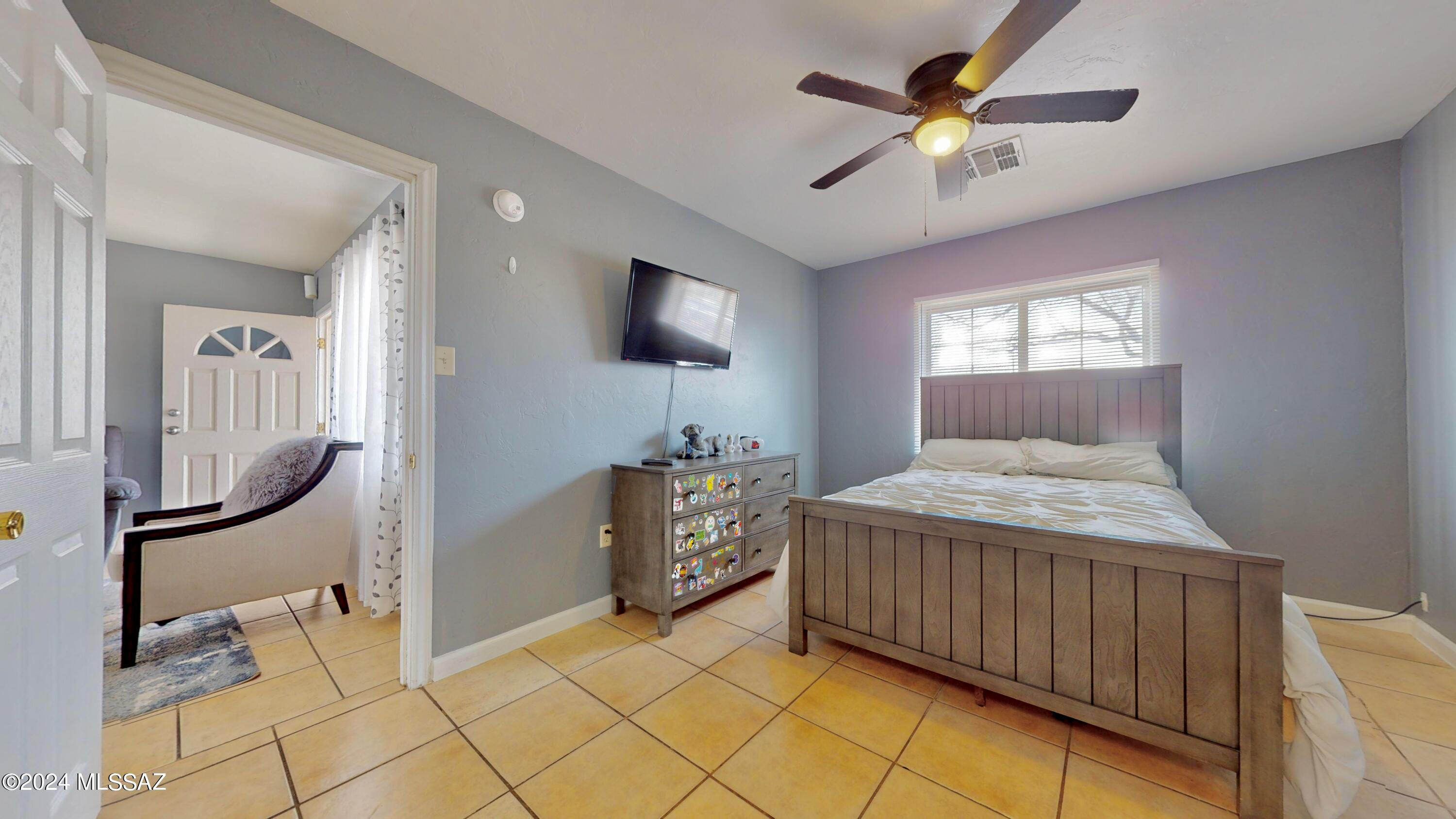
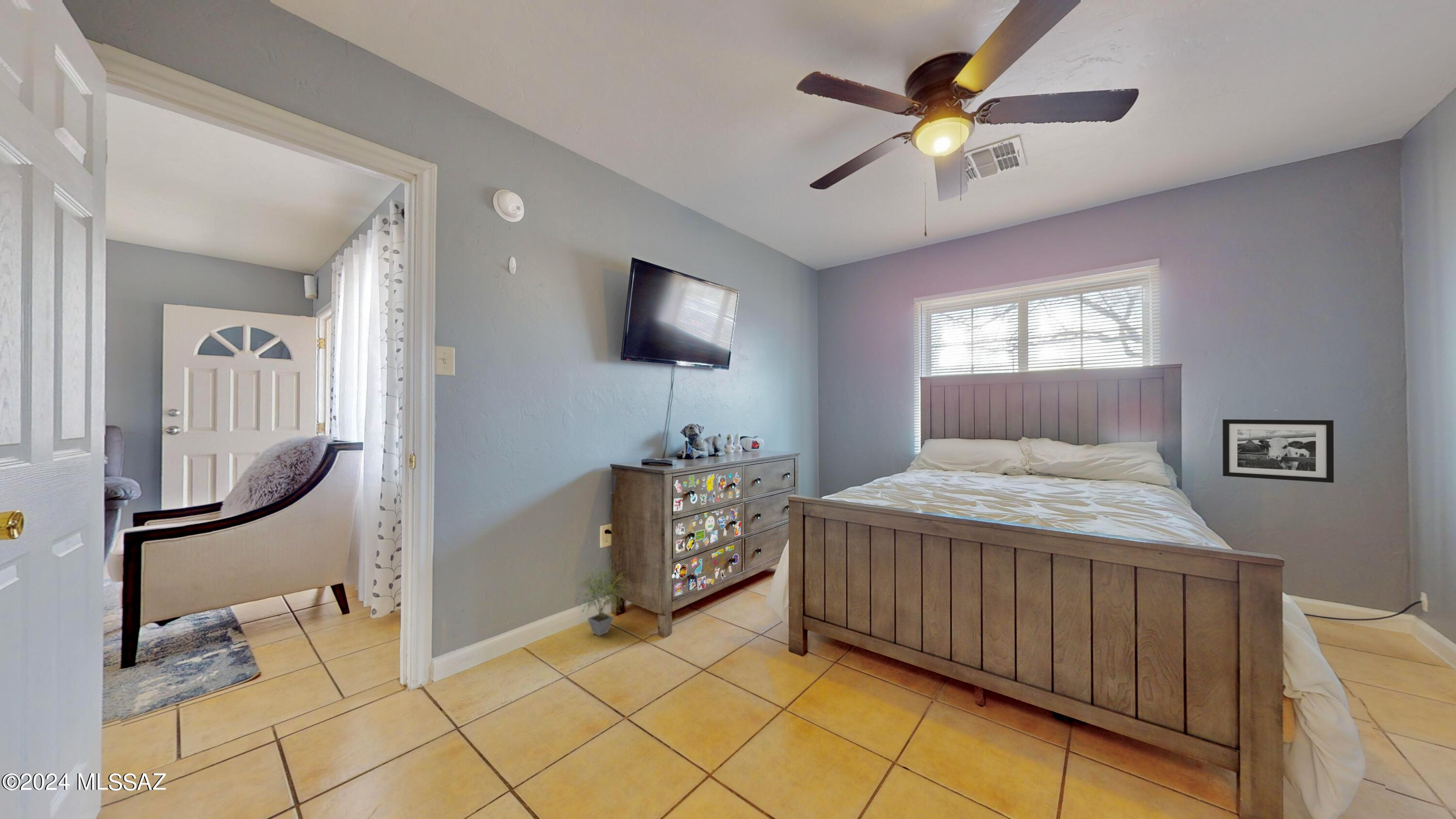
+ picture frame [1222,419,1334,483]
+ potted plant [570,563,632,636]
